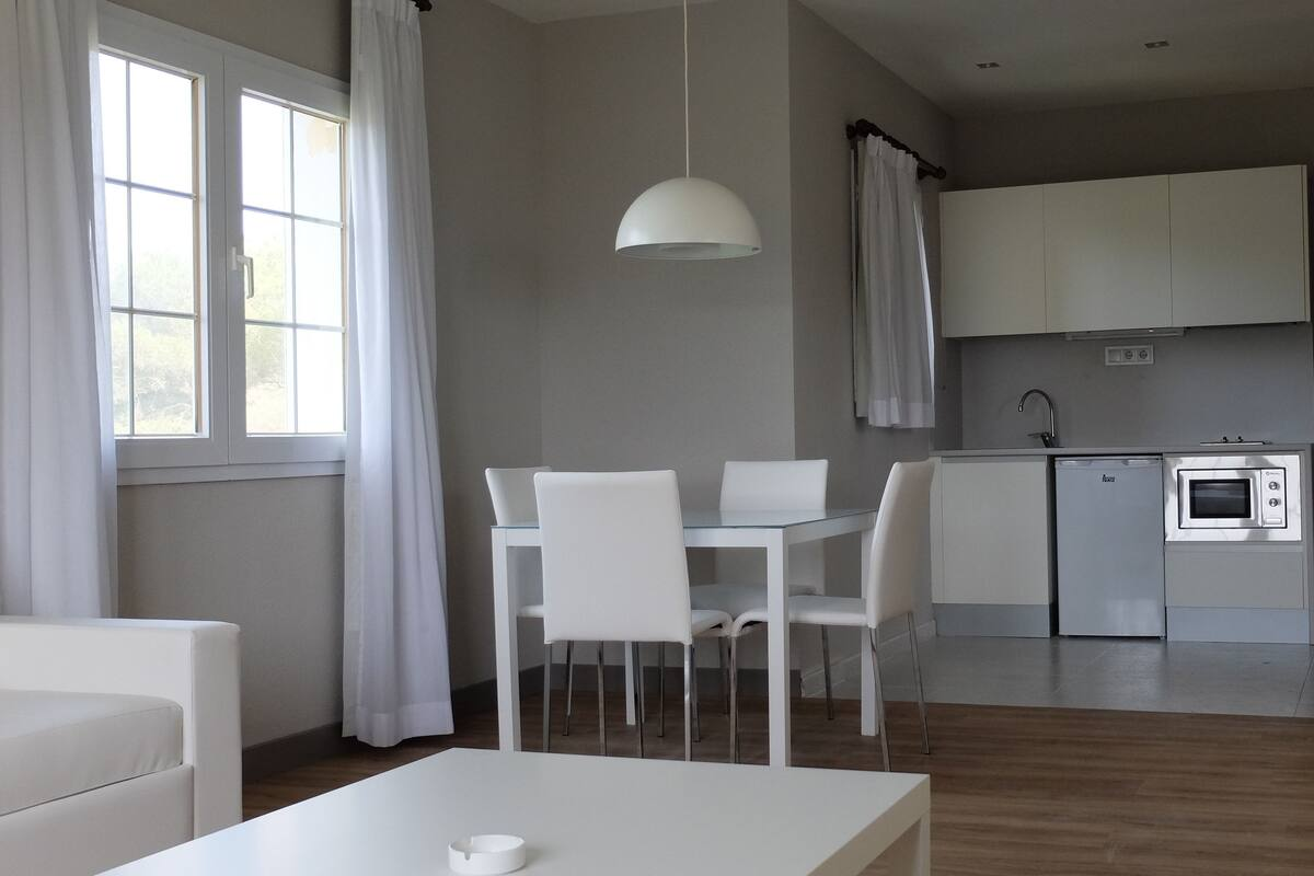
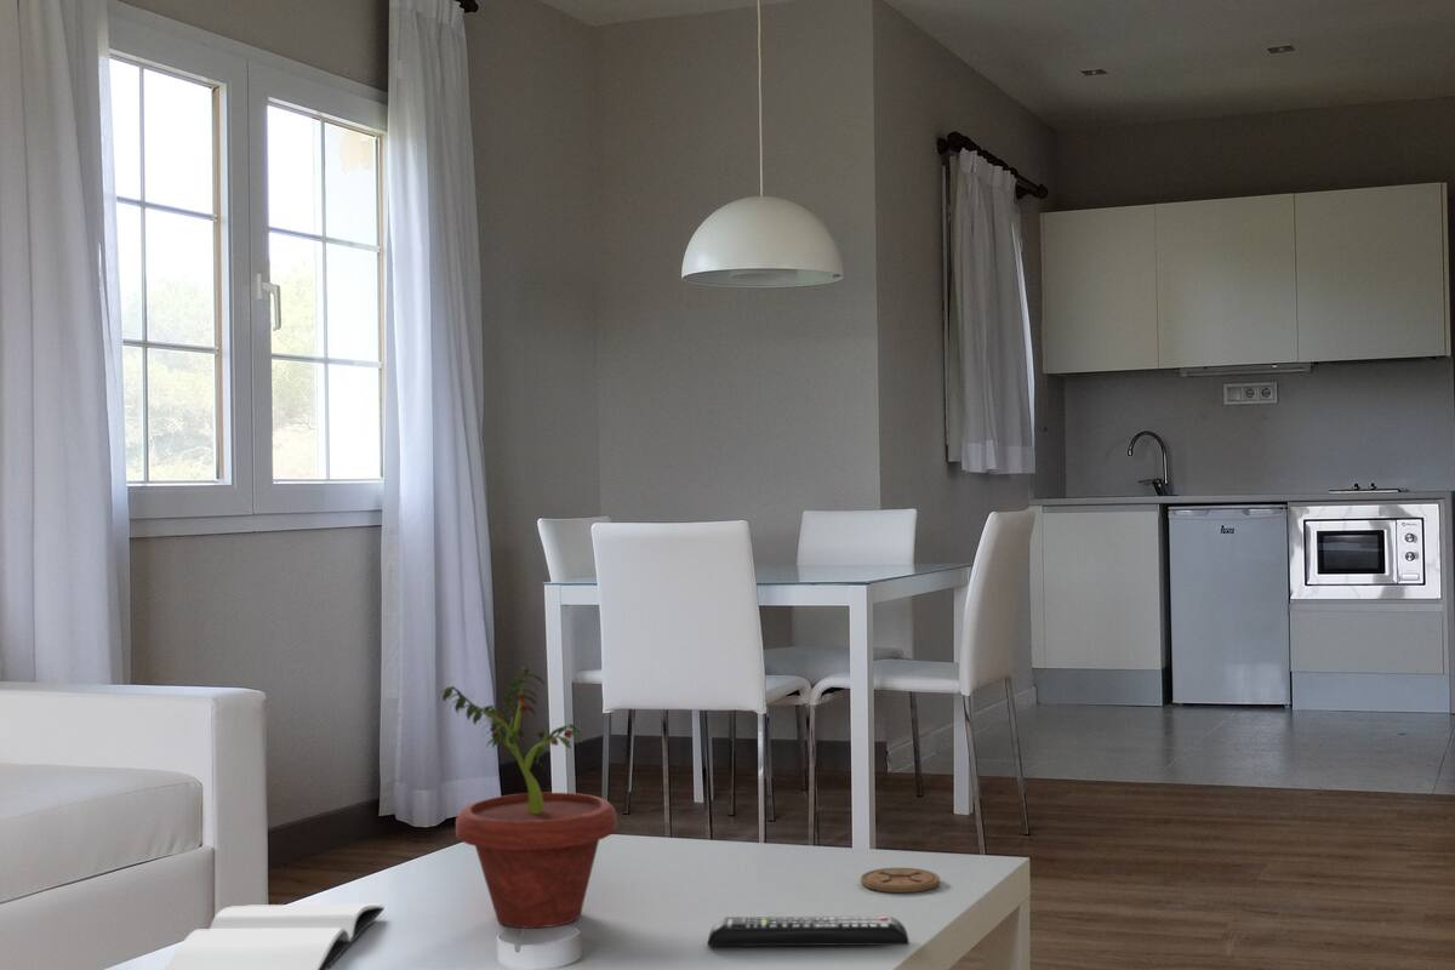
+ potted plant [438,667,618,929]
+ coaster [860,867,941,894]
+ book [162,903,386,970]
+ remote control [706,915,911,947]
